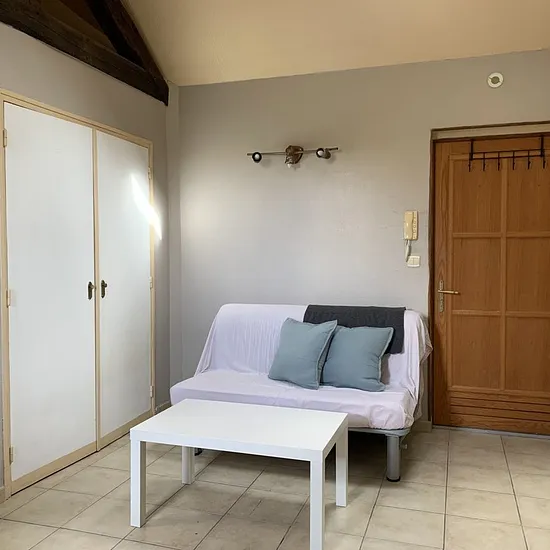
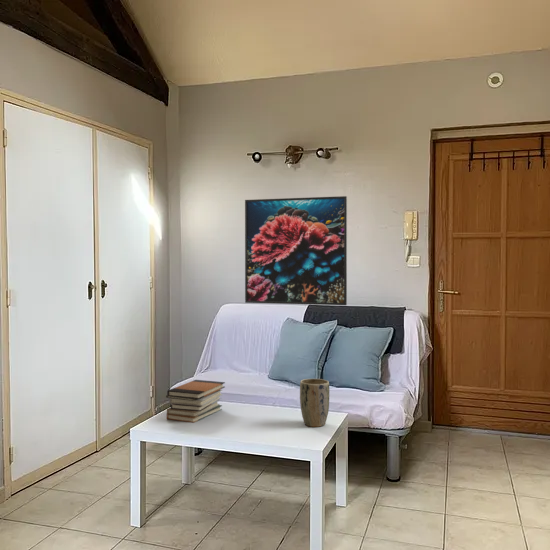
+ book stack [165,379,226,424]
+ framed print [244,195,348,306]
+ plant pot [299,378,331,428]
